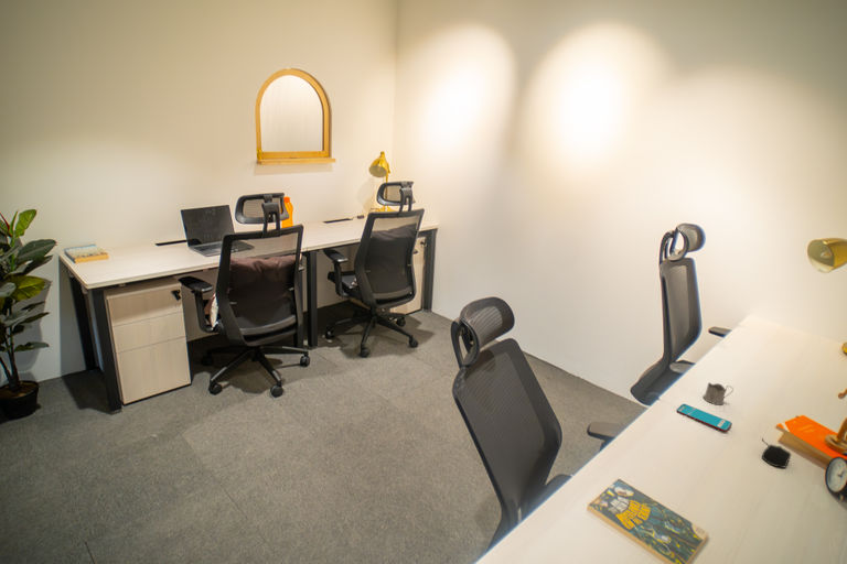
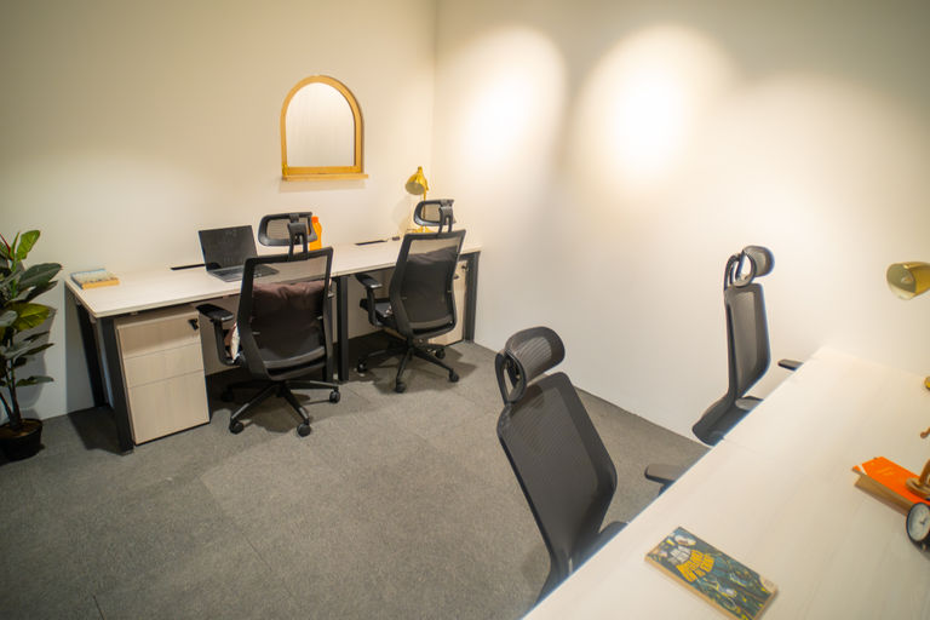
- tea glass holder [701,381,735,405]
- computer mouse [761,436,792,469]
- smartphone [675,403,733,433]
